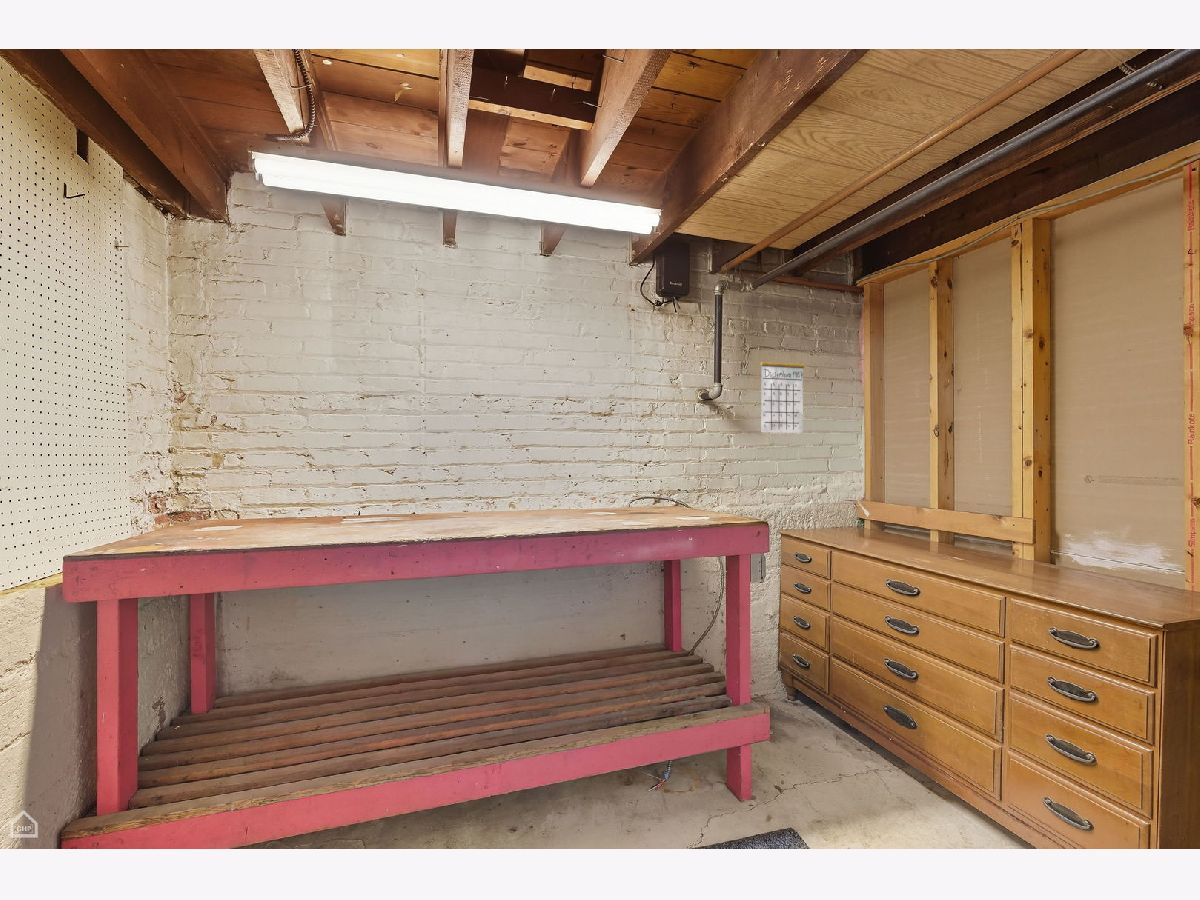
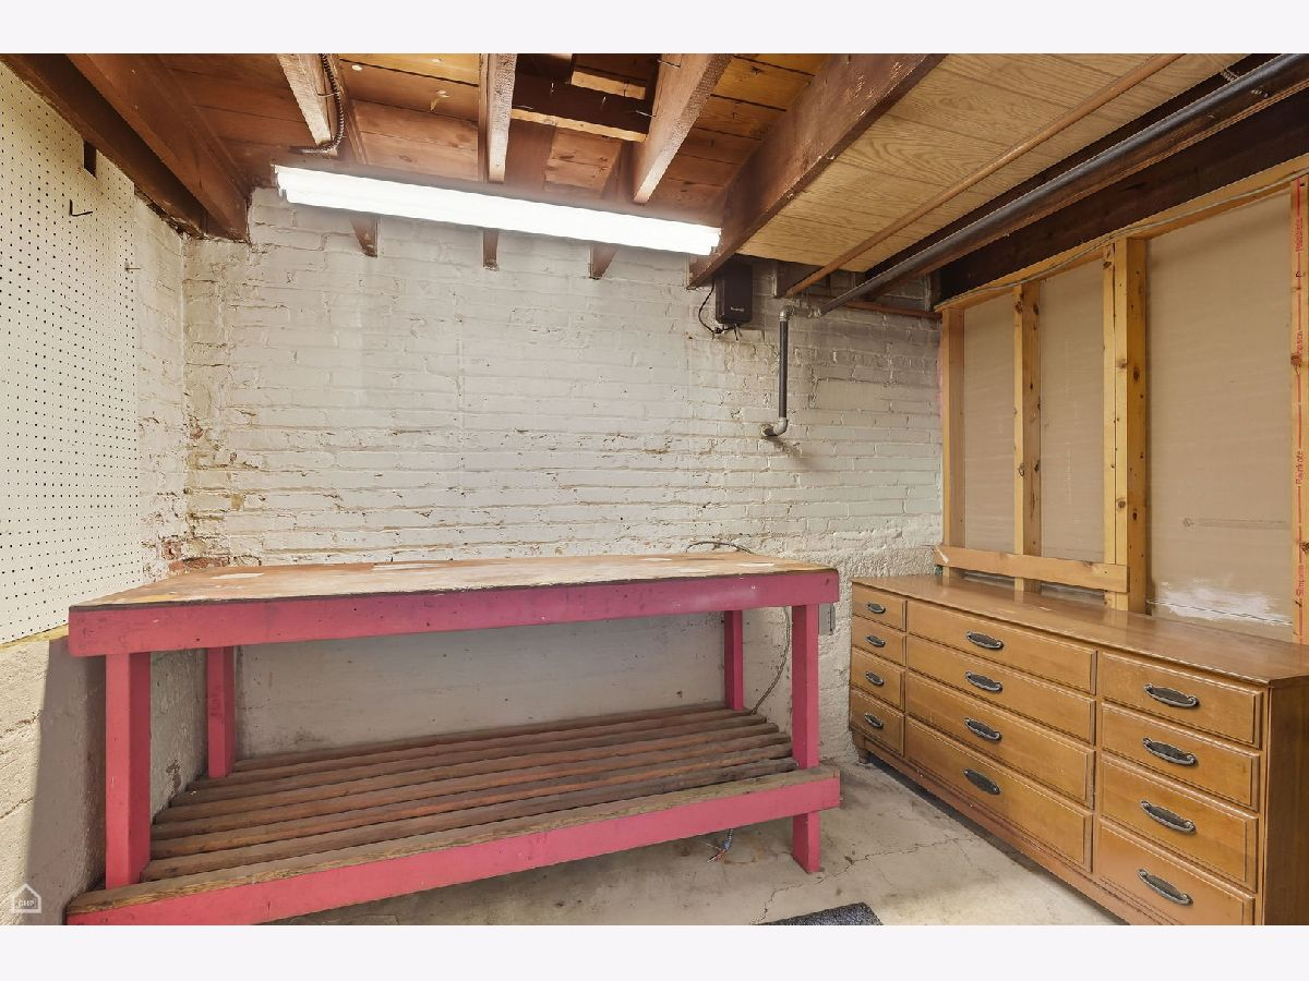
- calendar [759,346,805,434]
